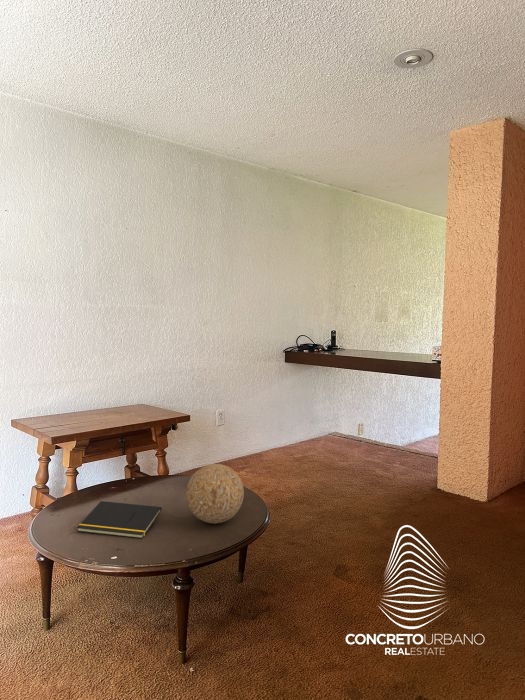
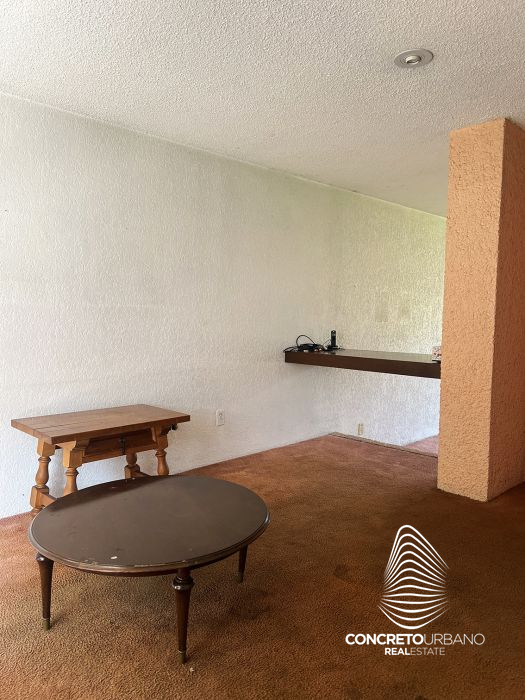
- decorative ball [185,463,245,524]
- notepad [76,500,163,539]
